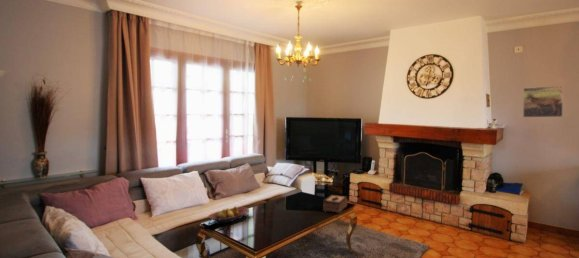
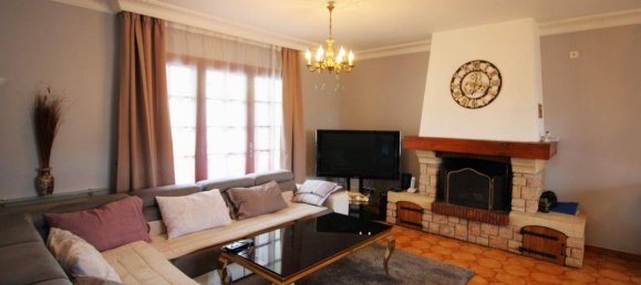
- fruit bowl [207,205,250,225]
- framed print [522,85,564,118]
- tissue box [322,194,348,214]
